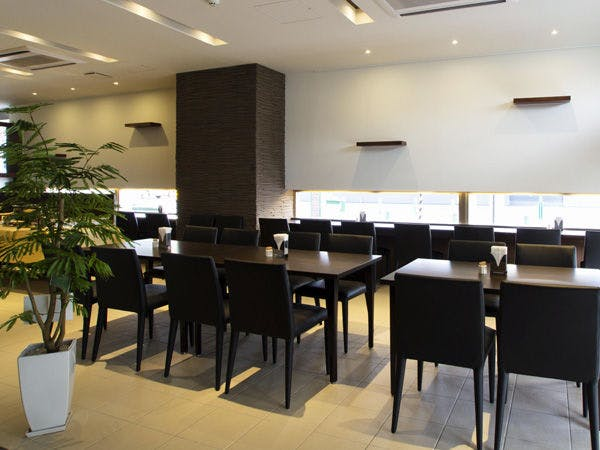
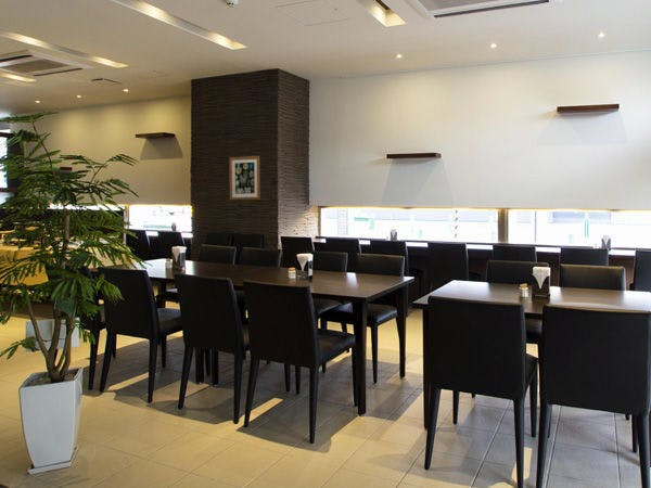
+ wall art [229,155,261,201]
